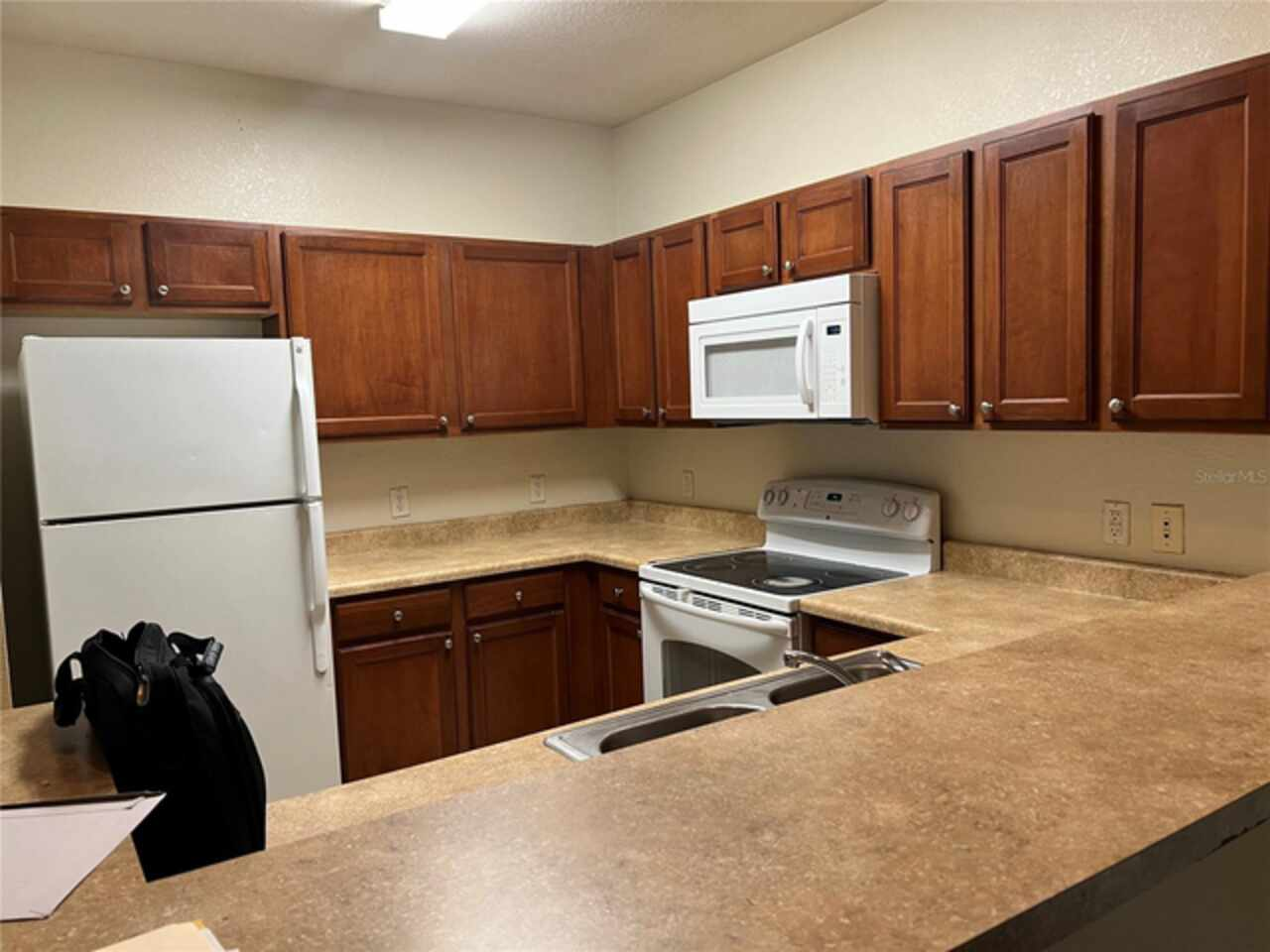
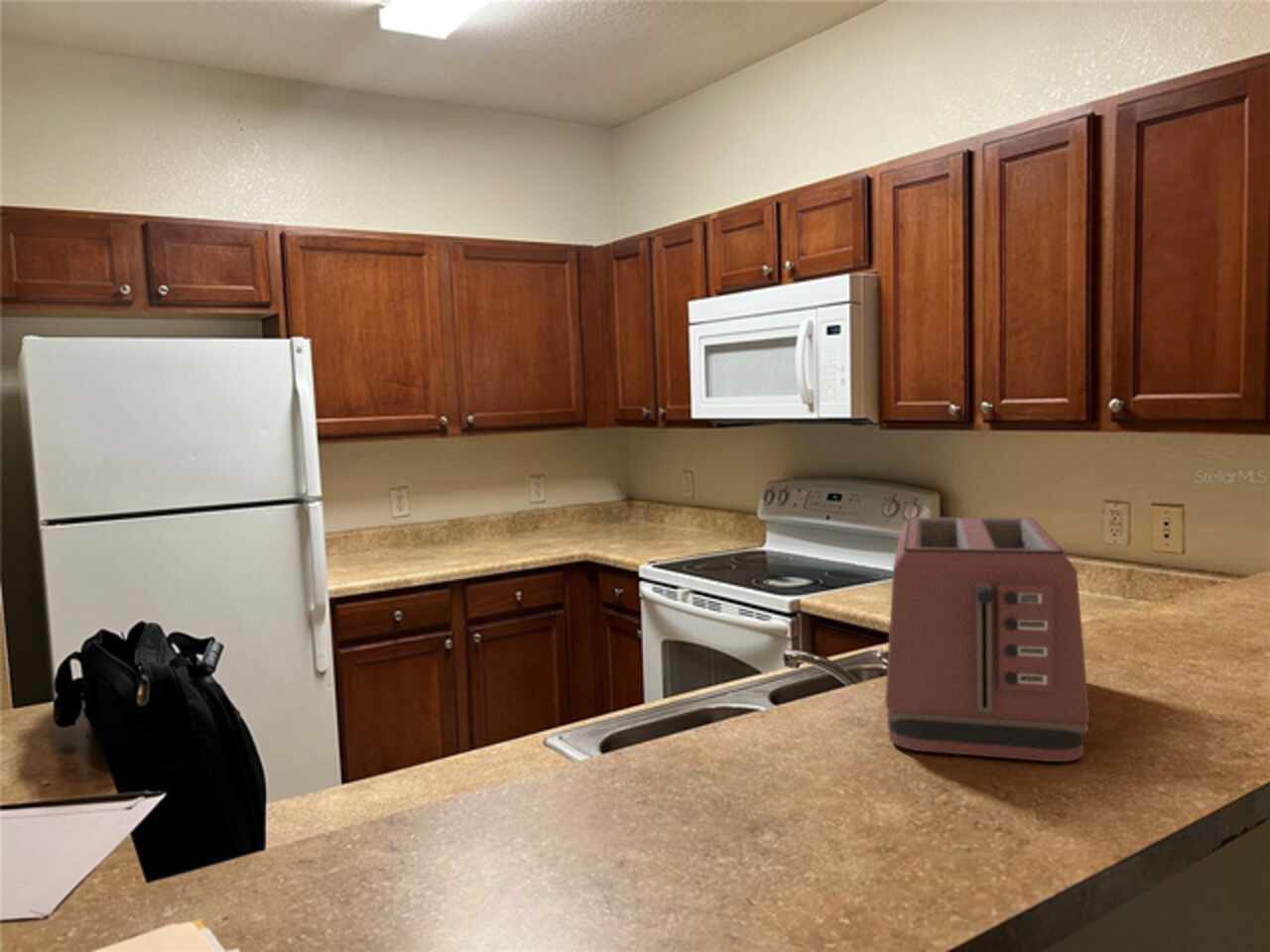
+ toaster [884,517,1090,763]
